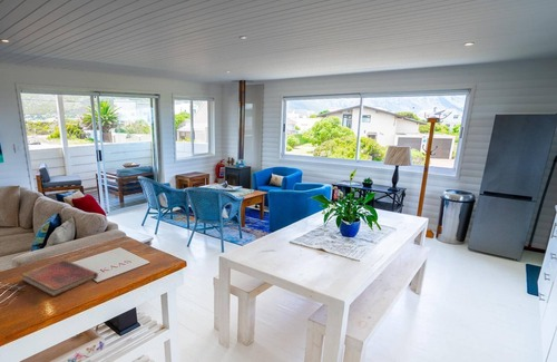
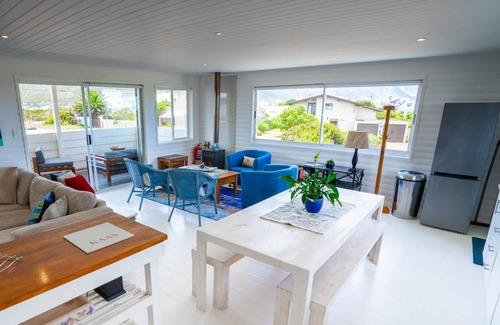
- diary [20,258,99,297]
